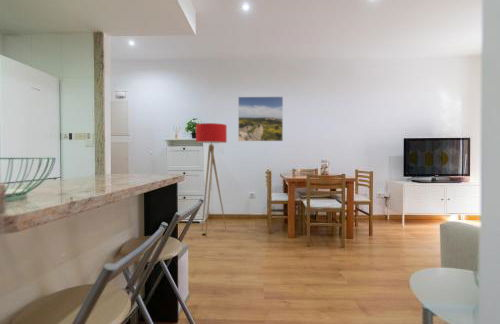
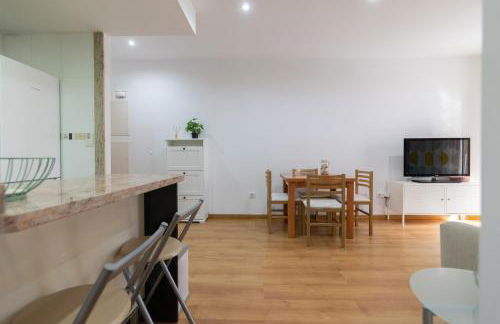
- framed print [237,96,284,142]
- floor lamp [195,122,228,237]
